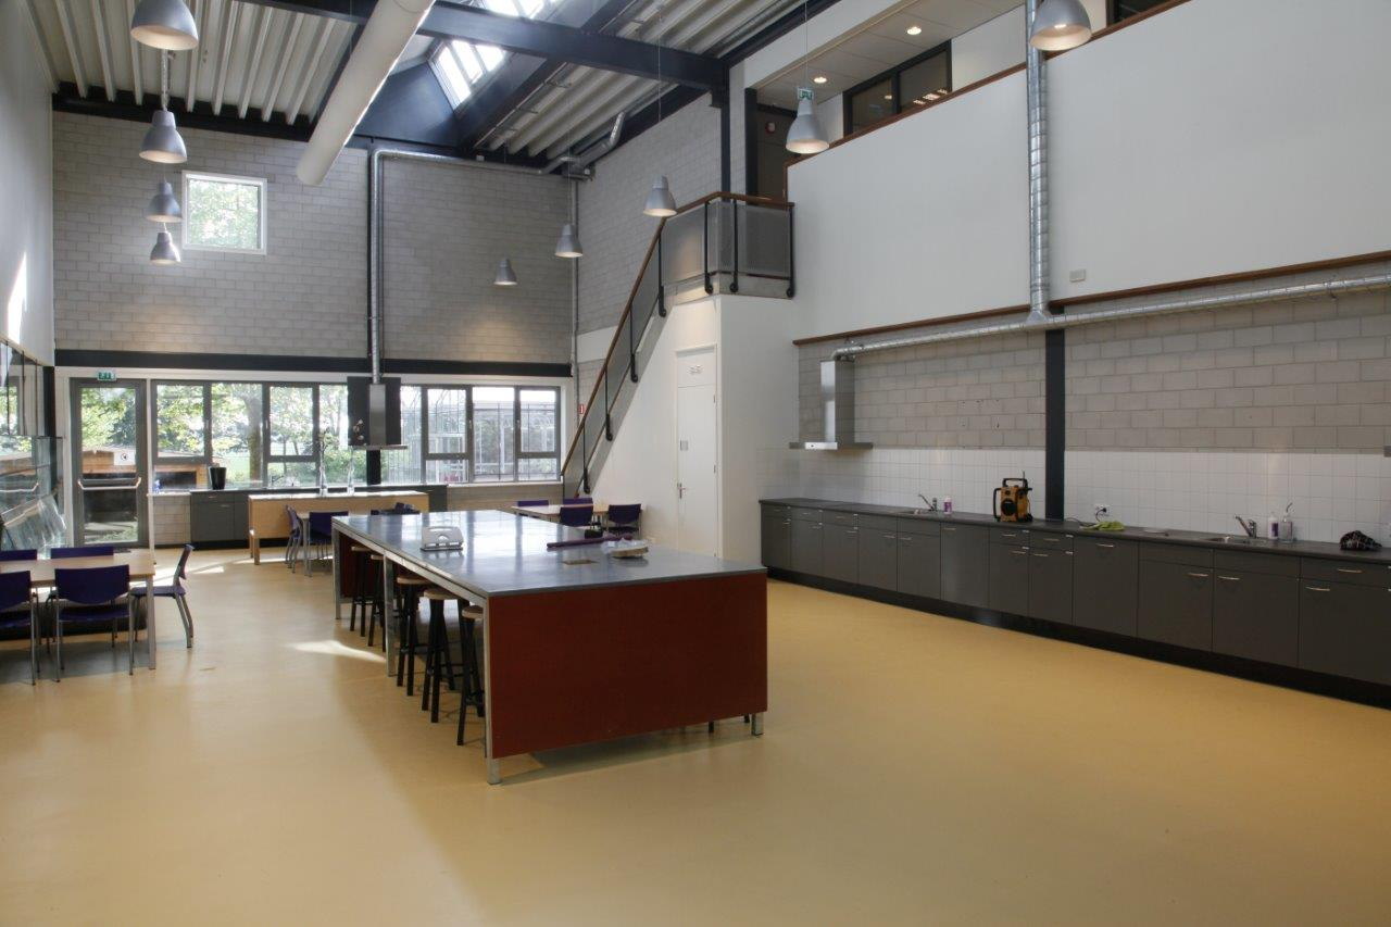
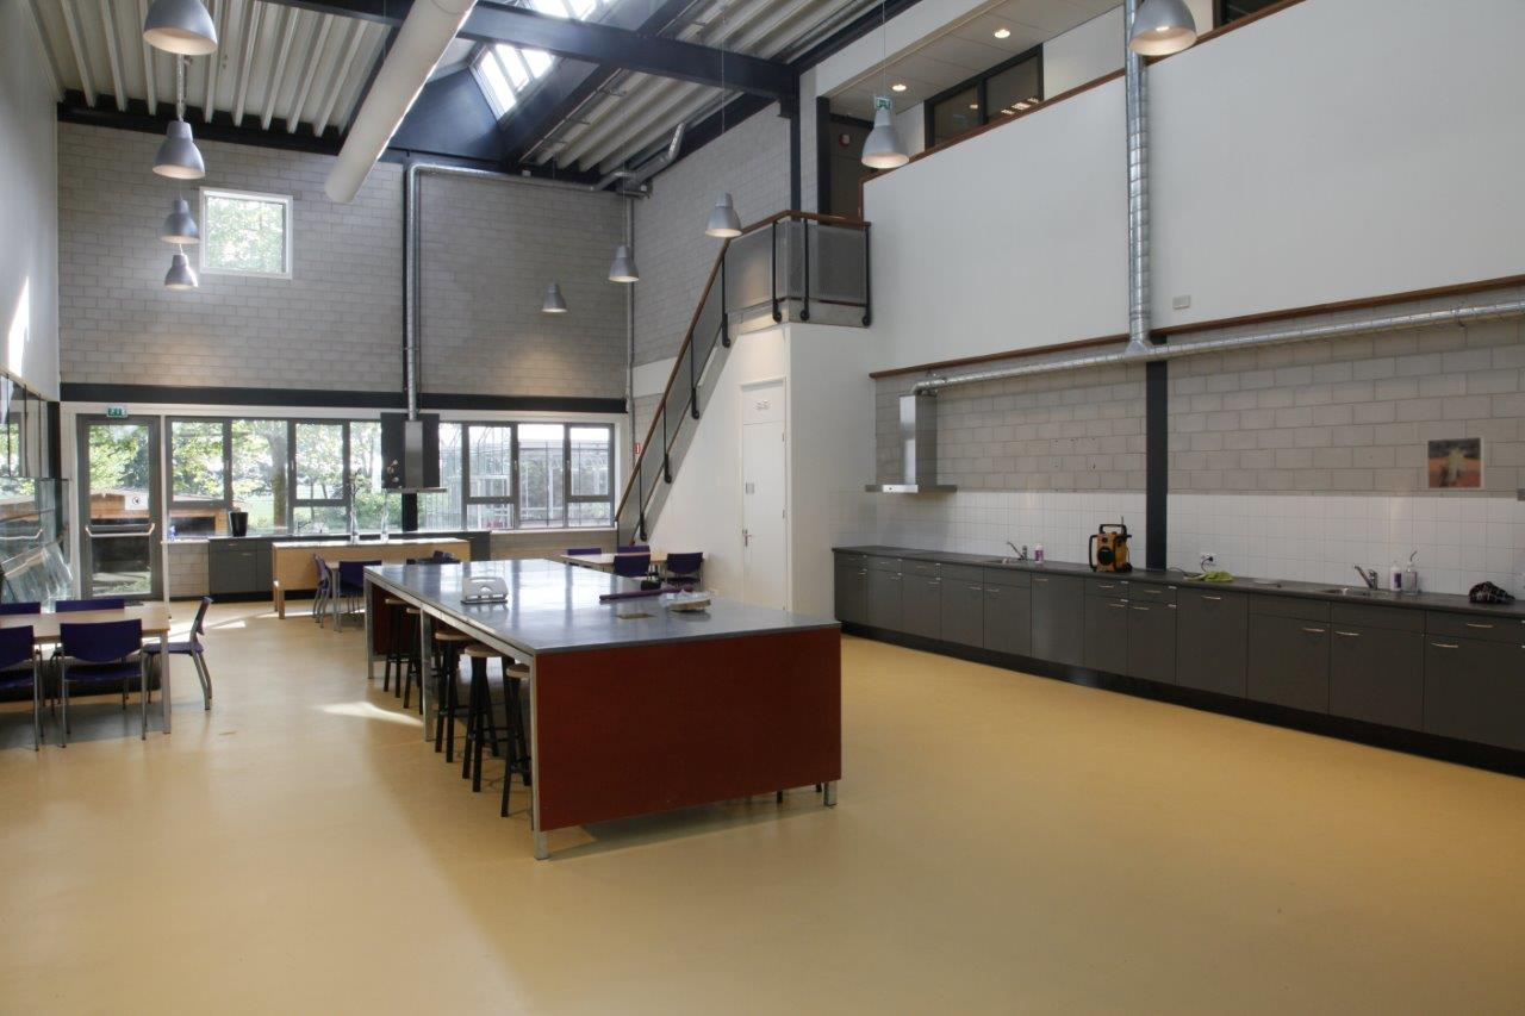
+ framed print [1426,436,1486,491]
